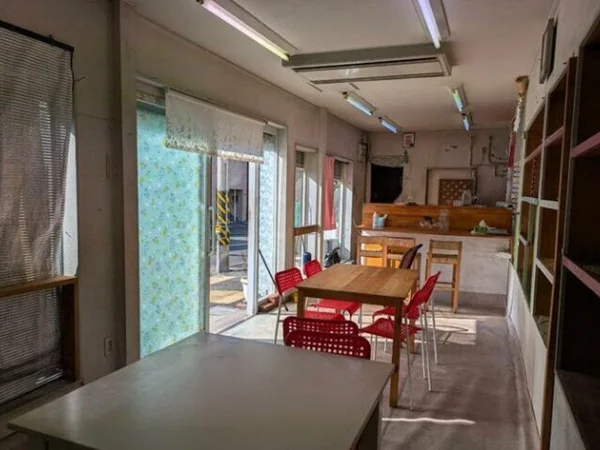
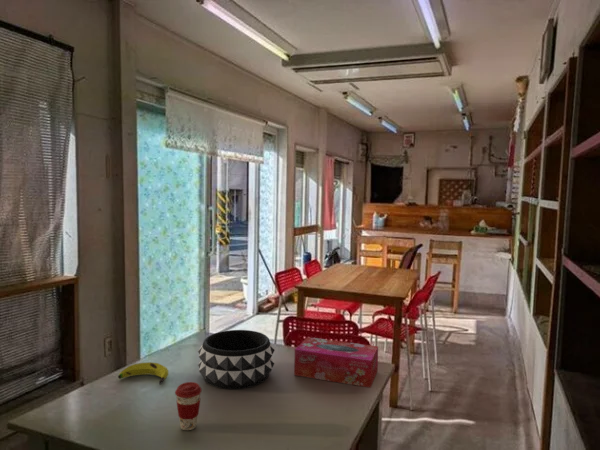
+ banana [117,361,169,385]
+ tissue box [293,336,379,389]
+ decorative bowl [197,329,276,390]
+ coffee cup [174,381,203,431]
